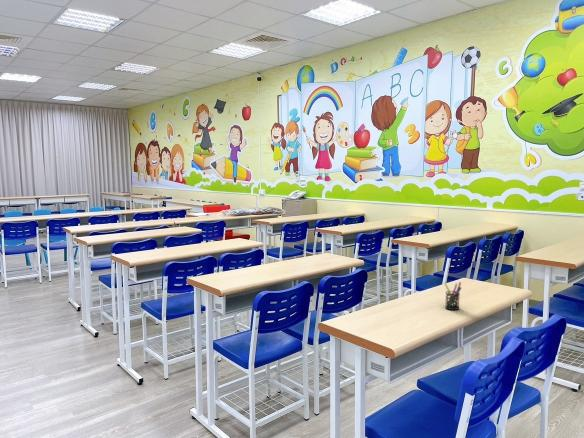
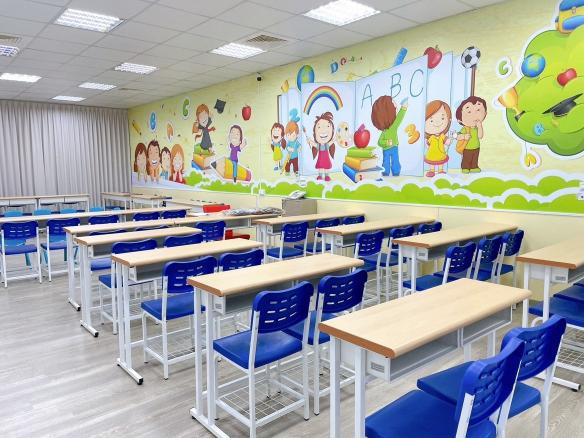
- pen holder [443,281,462,311]
